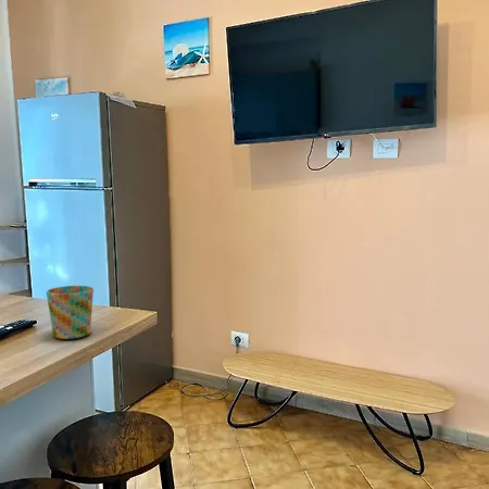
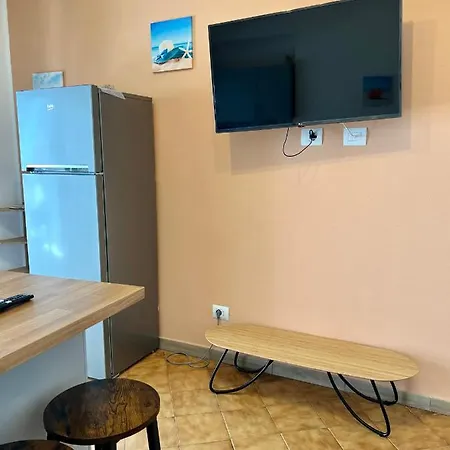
- mug [46,285,95,340]
